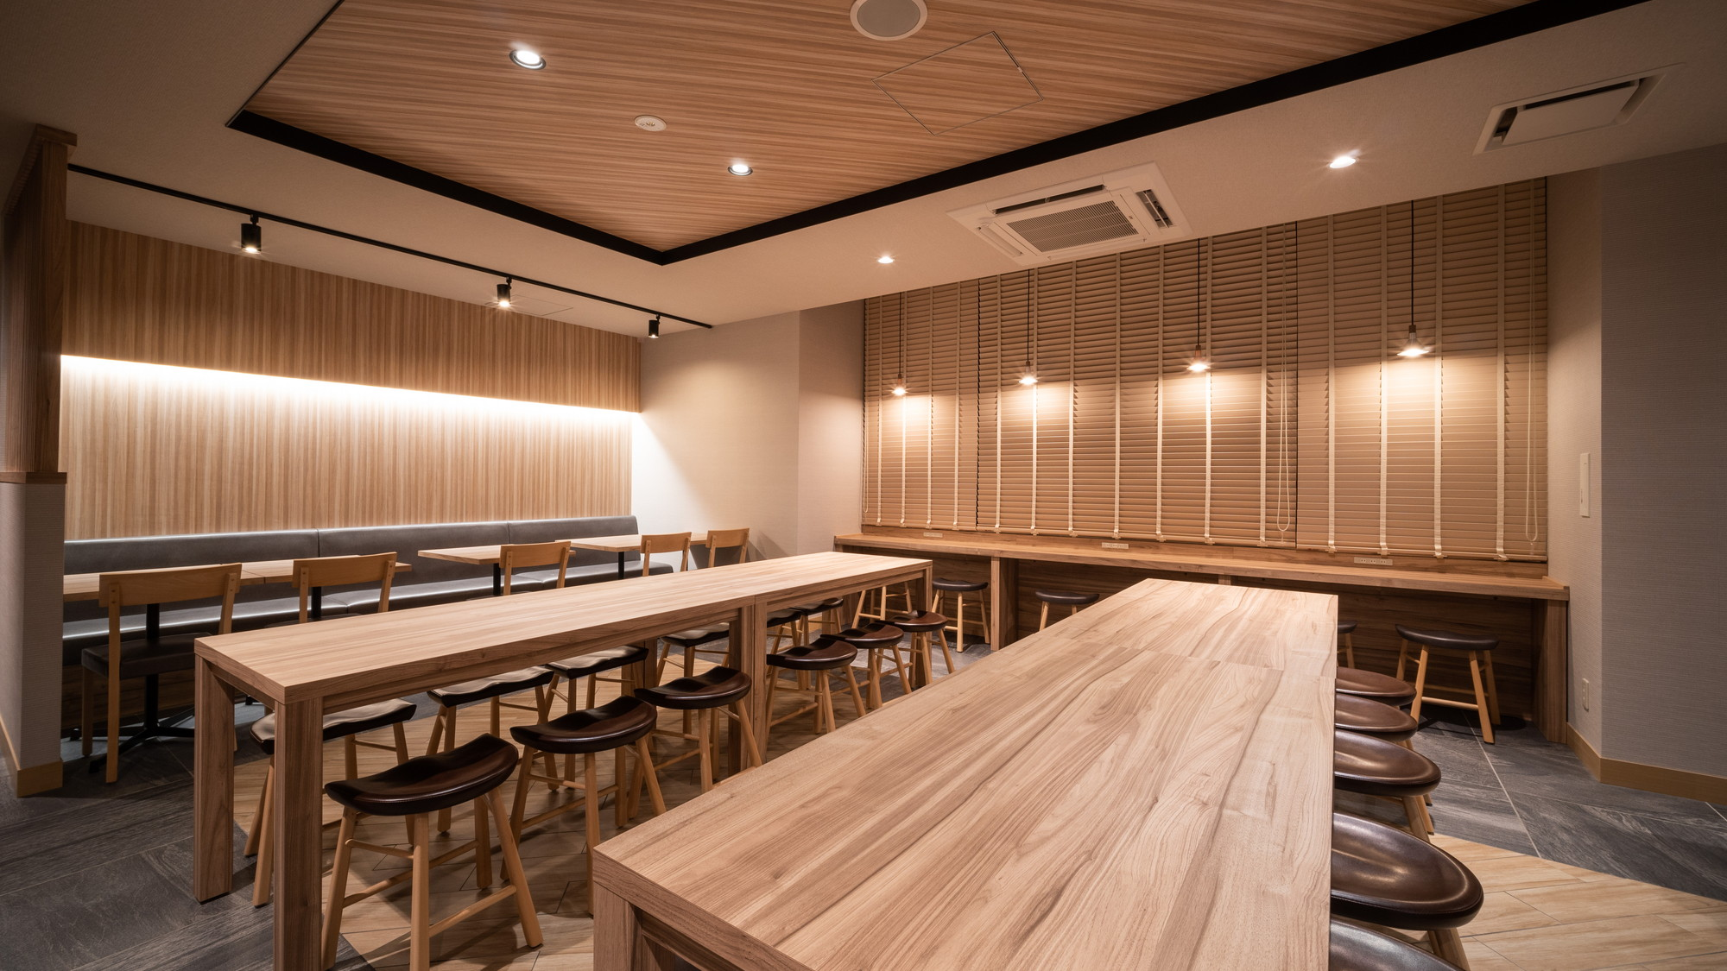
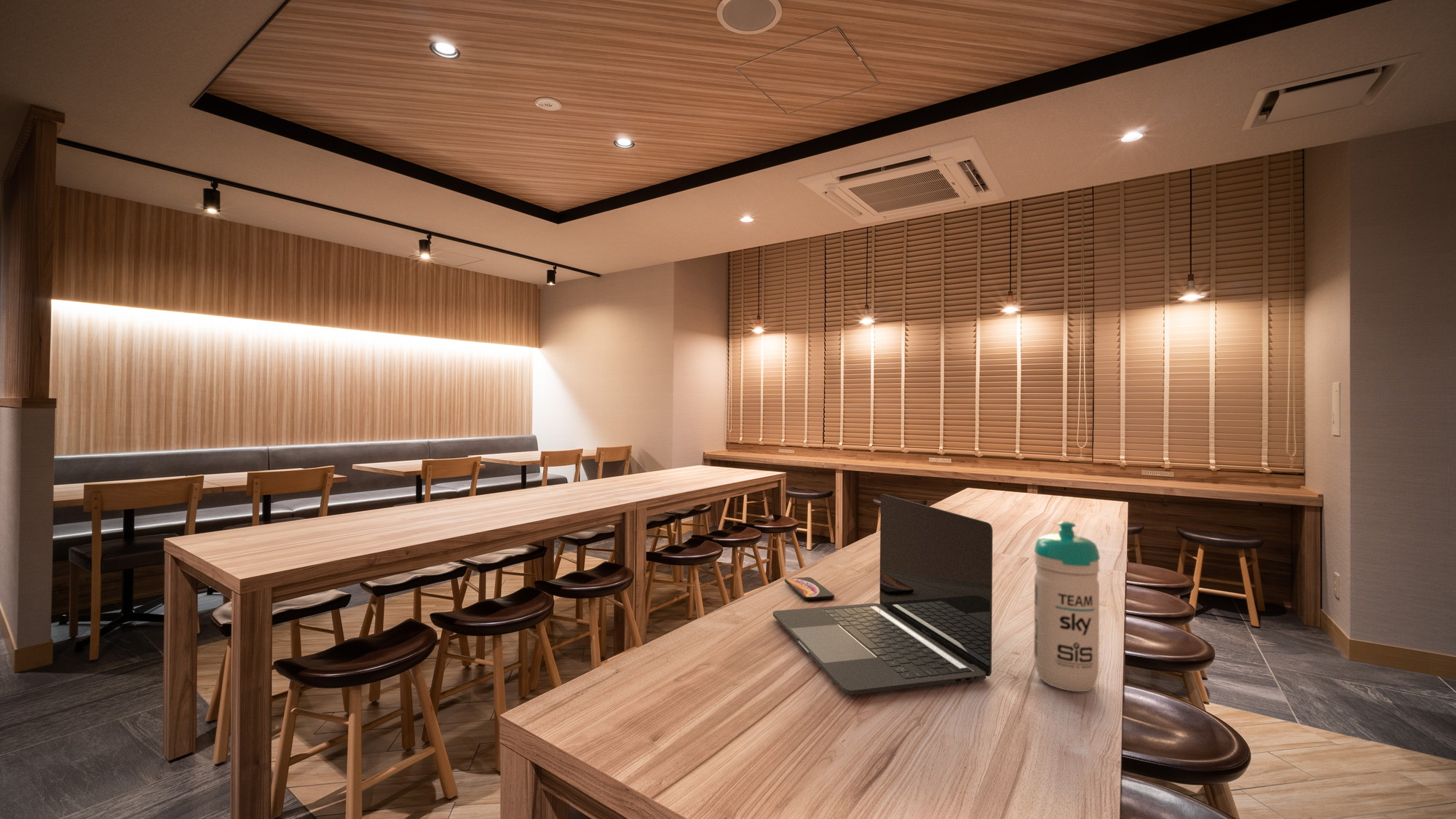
+ smartphone [784,577,835,601]
+ laptop [772,494,993,695]
+ water bottle [1033,521,1101,692]
